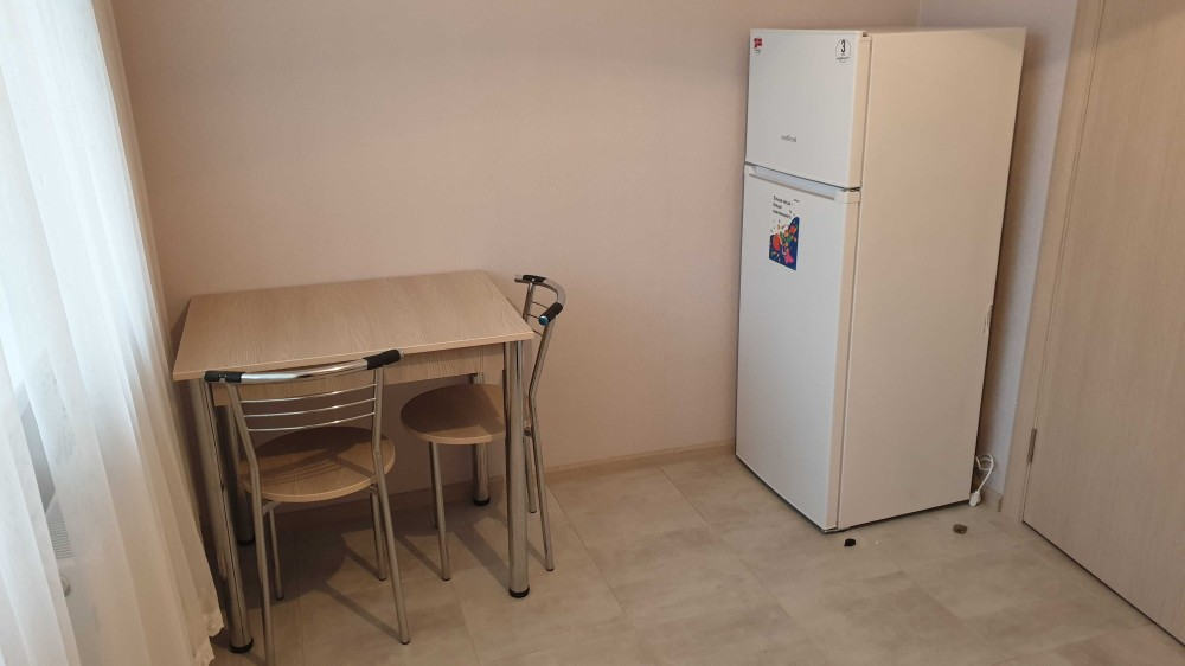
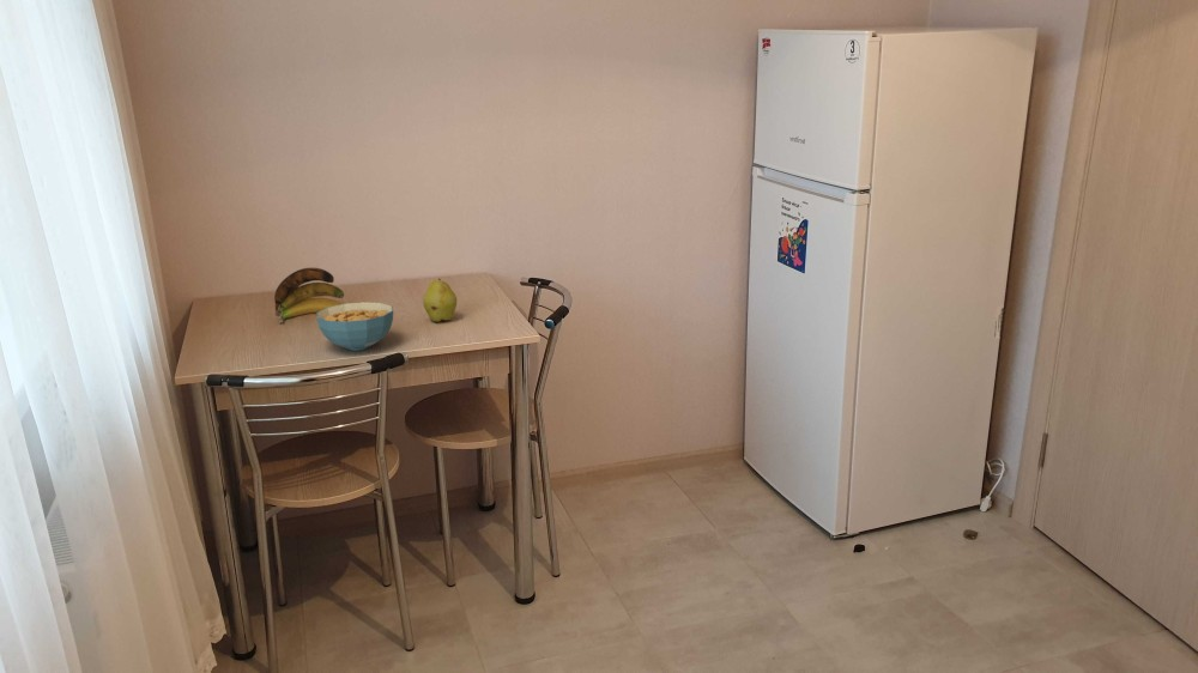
+ banana [273,267,345,323]
+ cereal bowl [315,301,394,352]
+ fruit [422,278,458,323]
